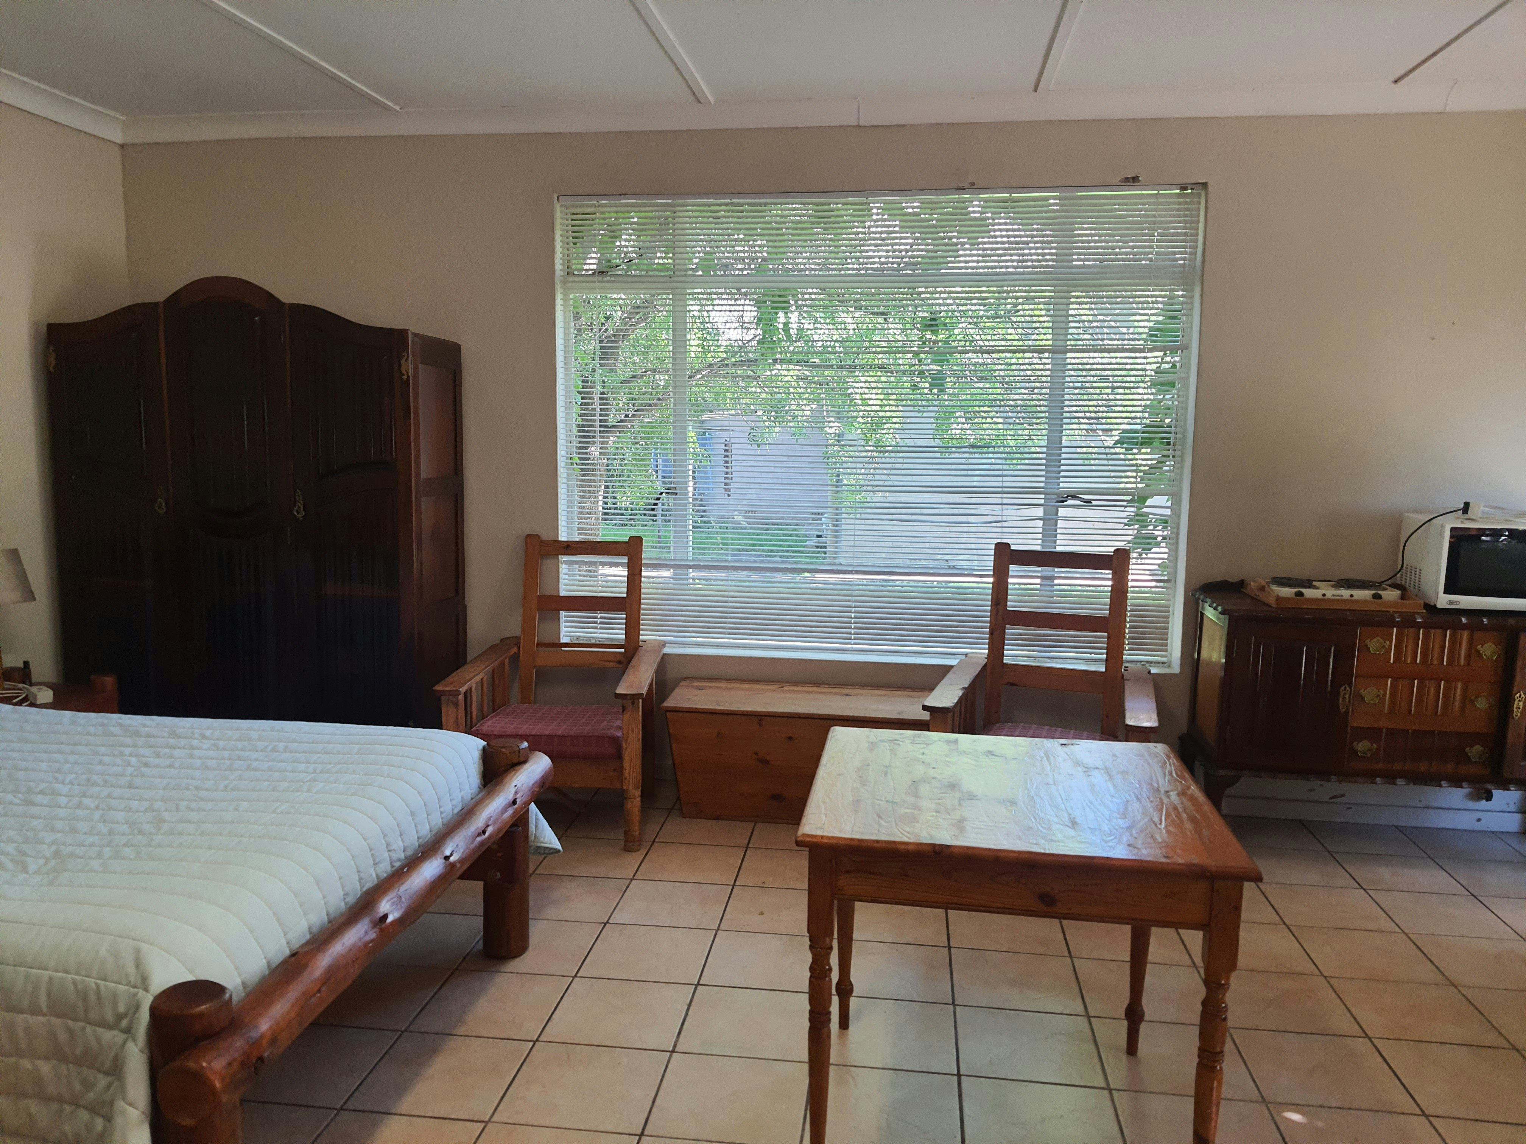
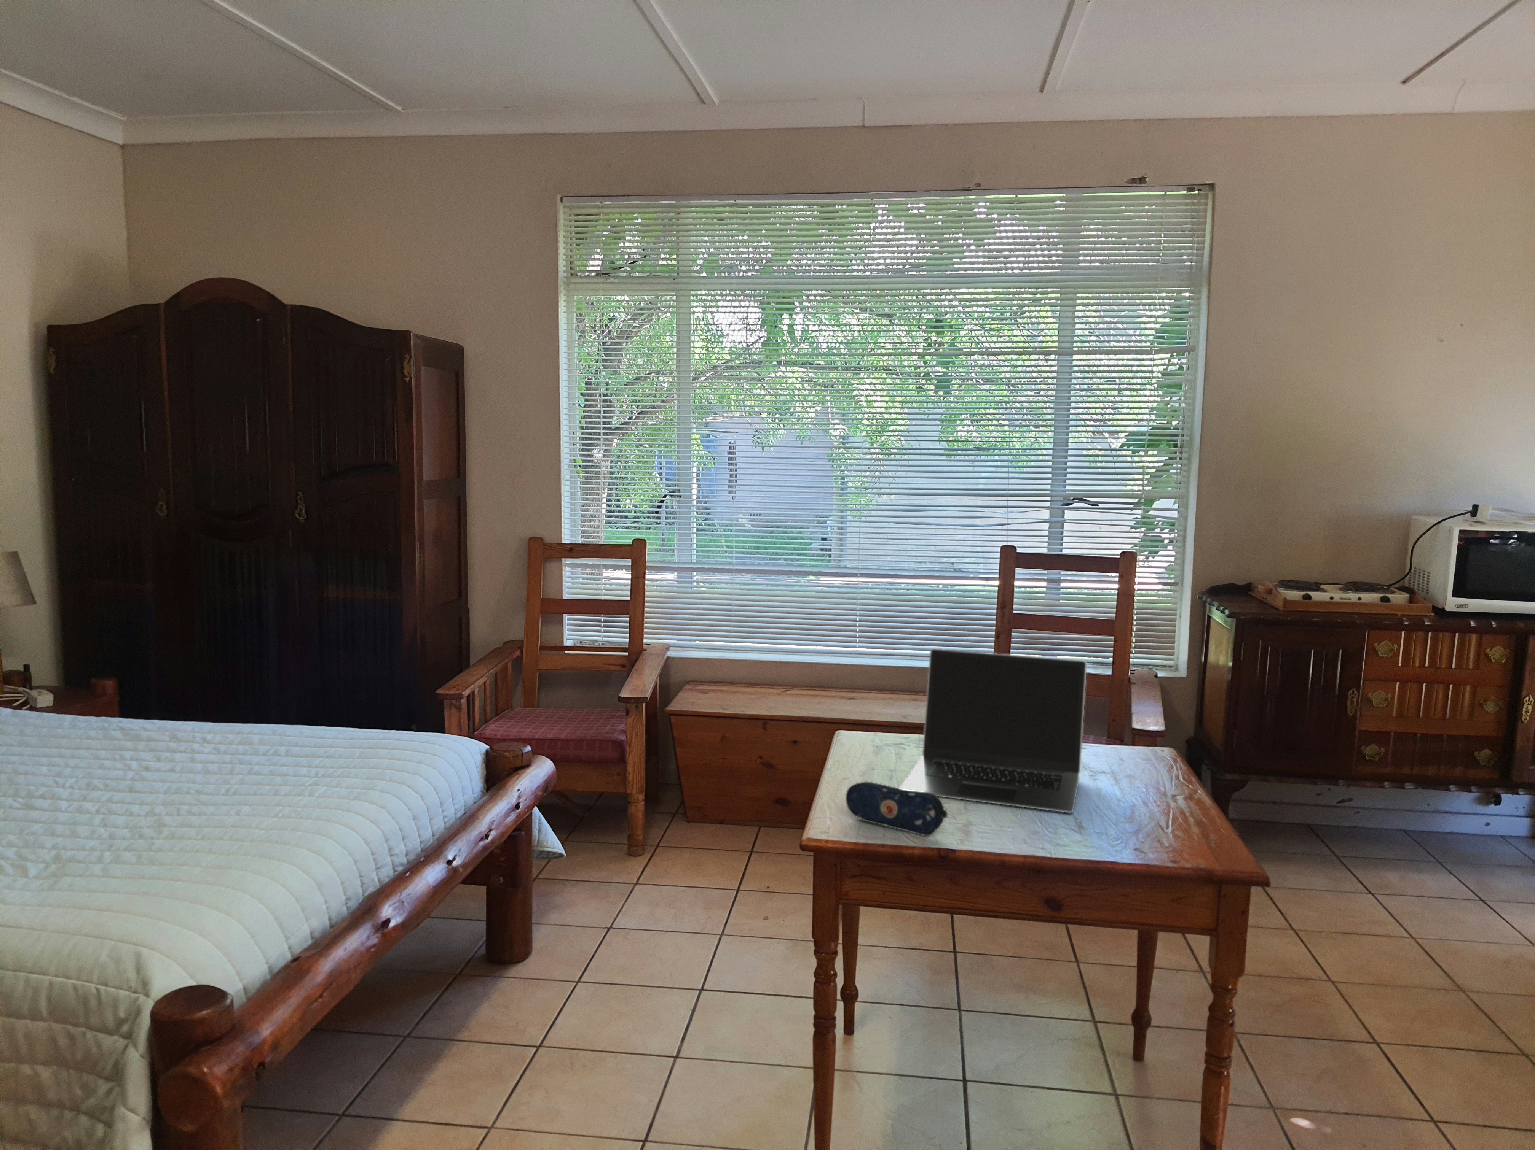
+ pencil case [846,782,949,836]
+ laptop [899,649,1088,813]
